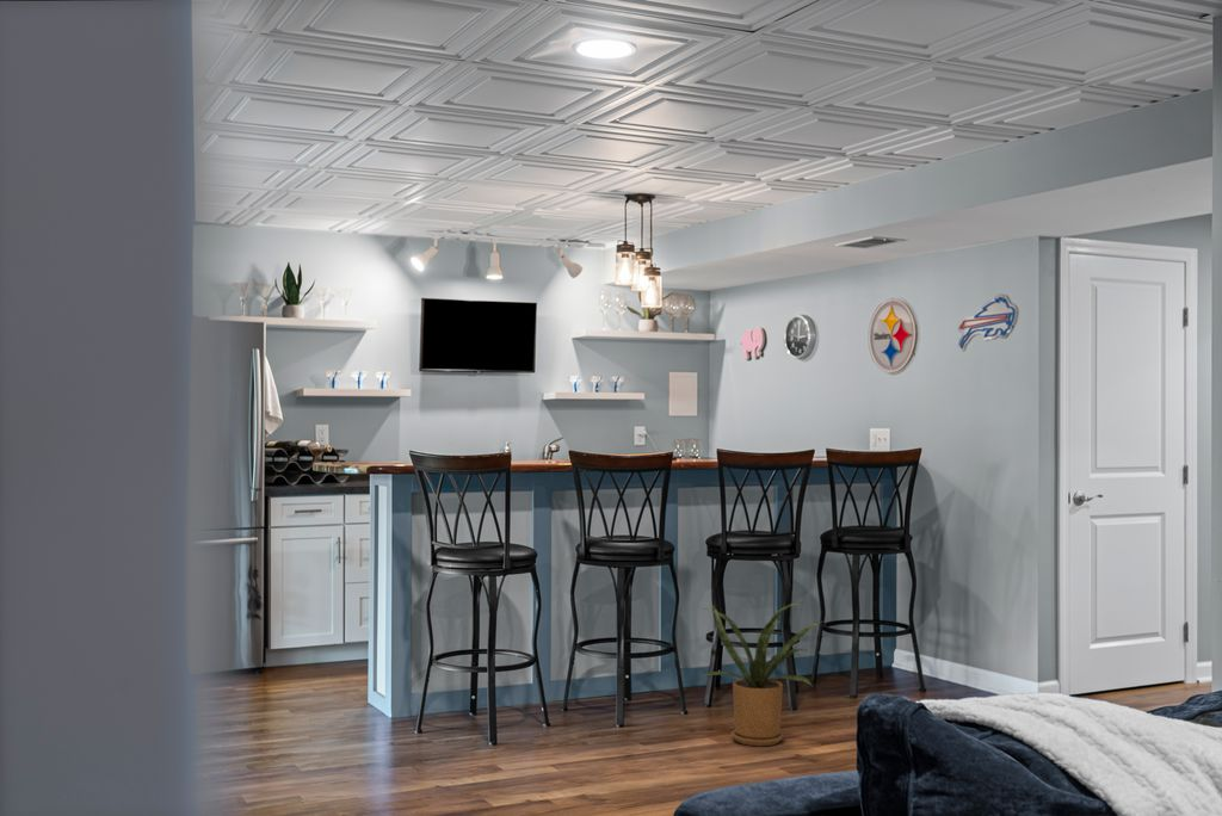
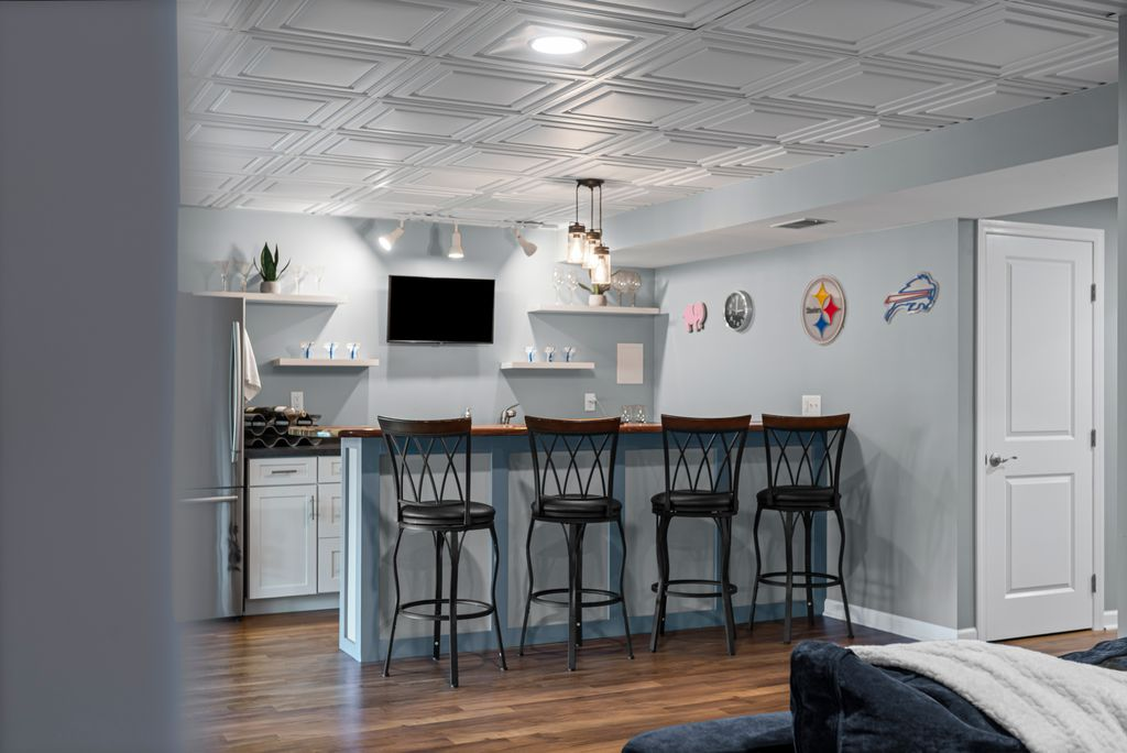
- house plant [702,600,823,747]
